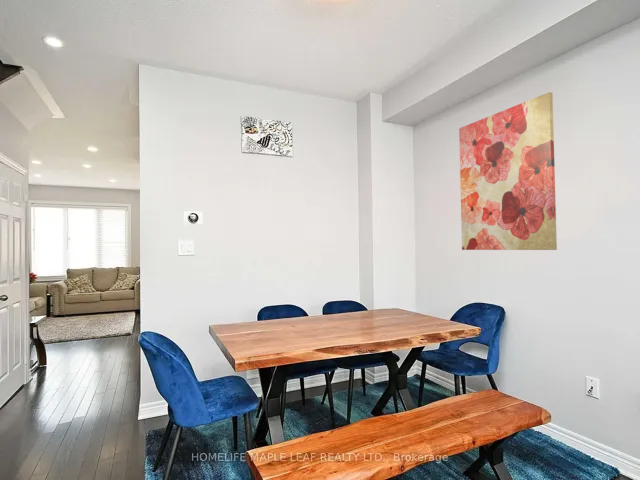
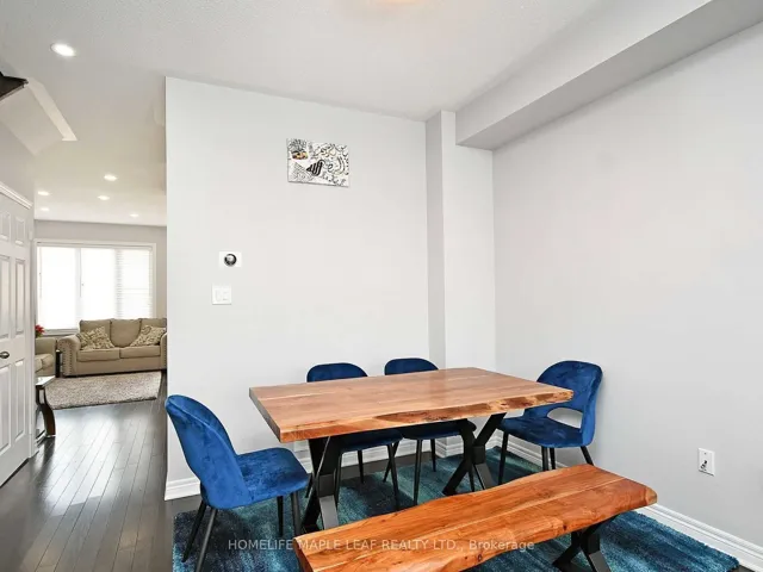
- wall art [458,91,558,251]
